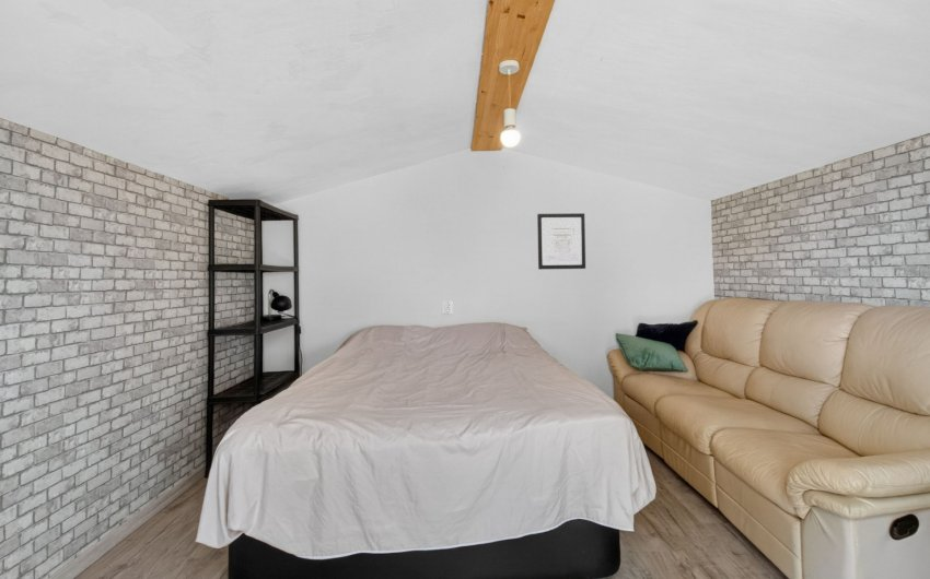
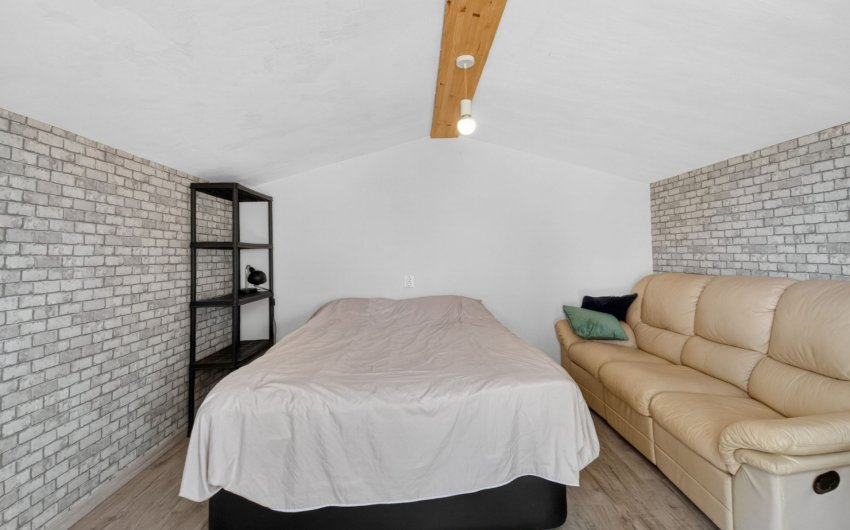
- wall art [536,212,586,271]
